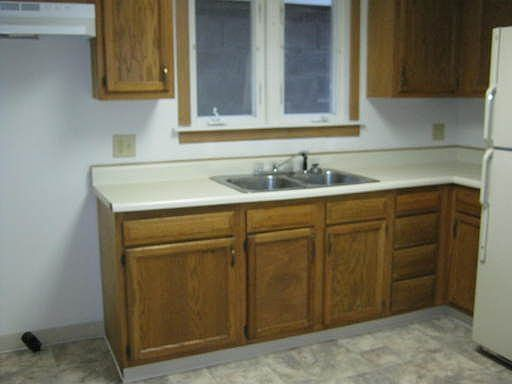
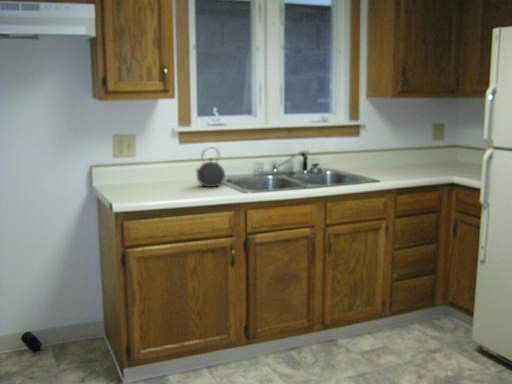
+ kettle [195,147,226,188]
